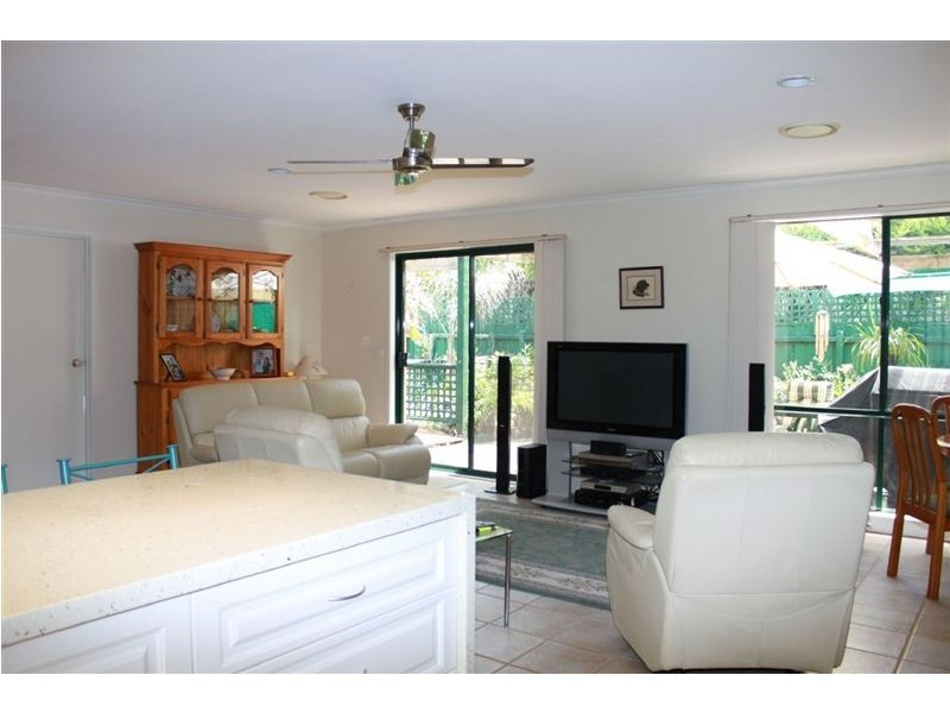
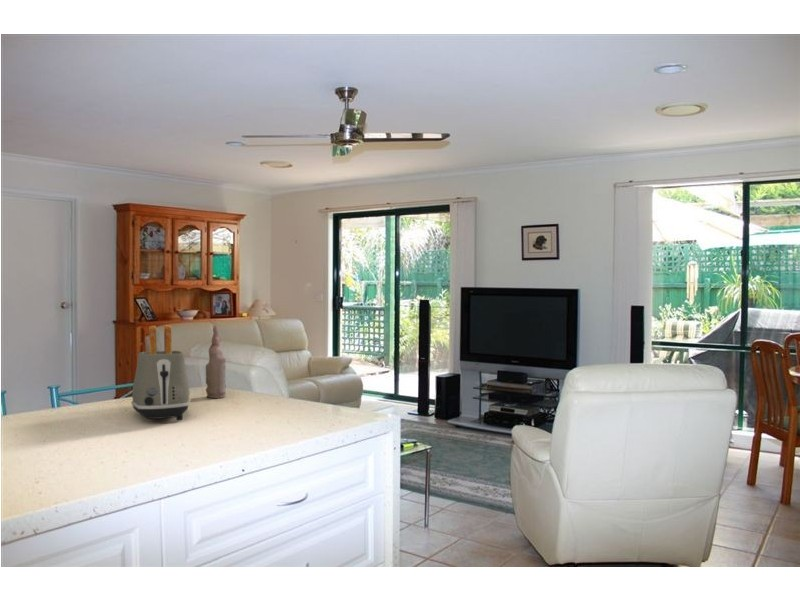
+ toaster [130,324,192,421]
+ bottle [205,324,227,399]
